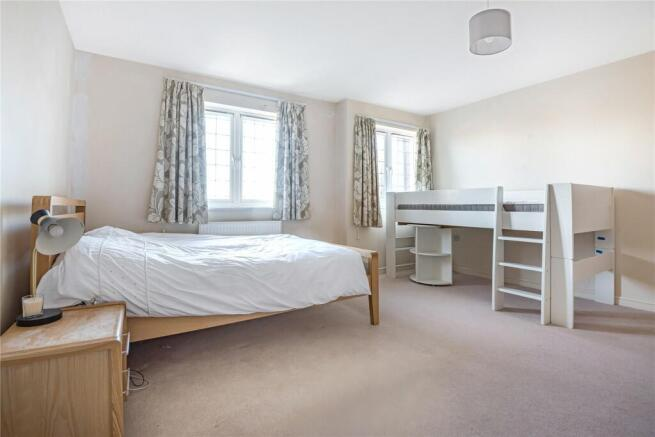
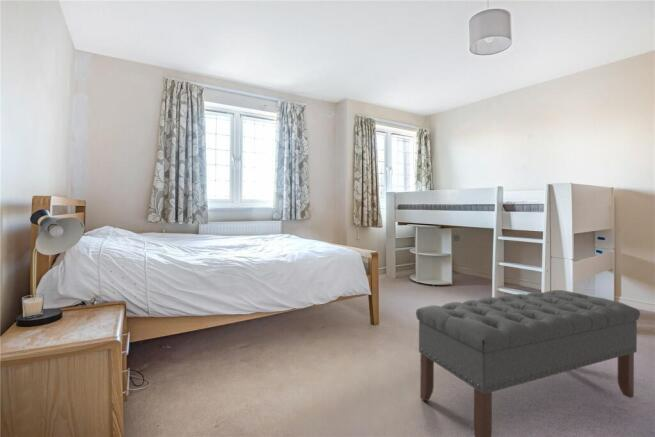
+ bench [415,289,641,437]
